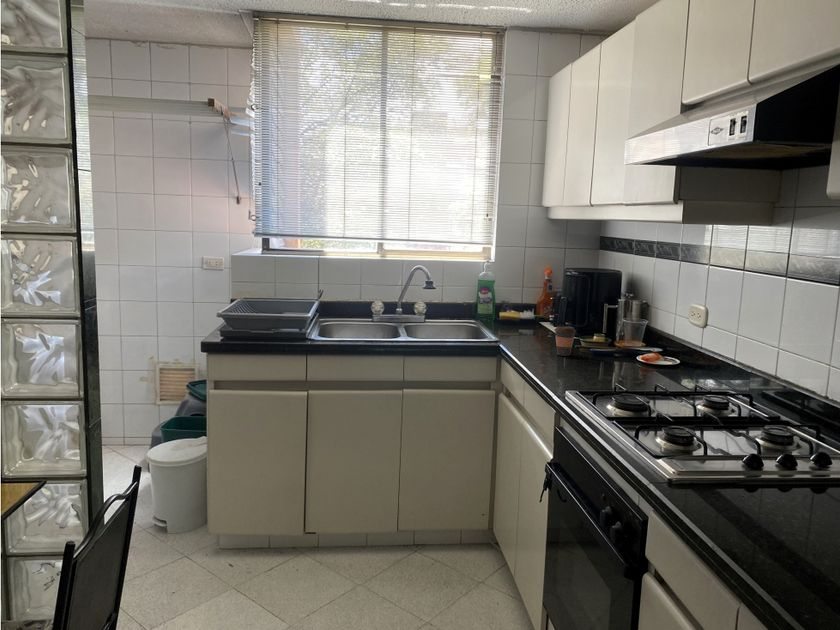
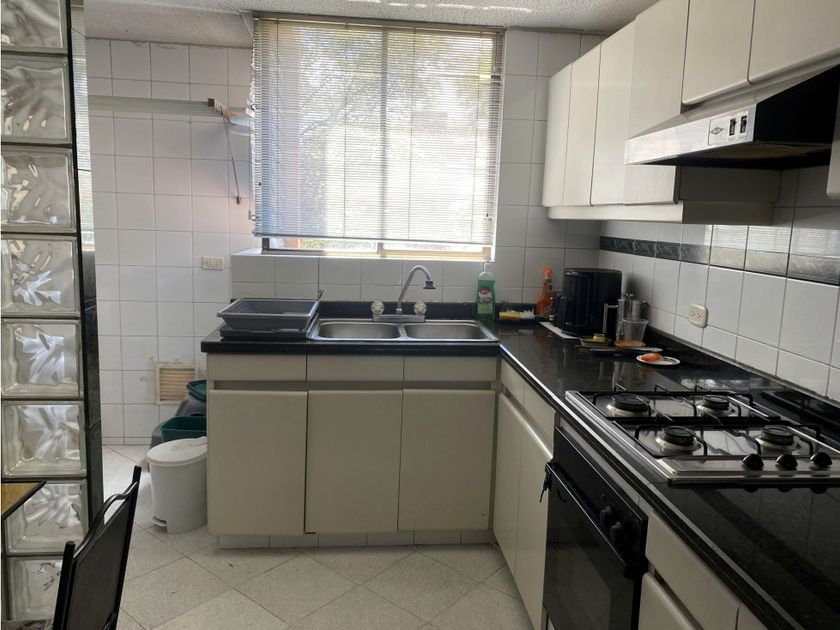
- coffee cup [553,325,577,357]
